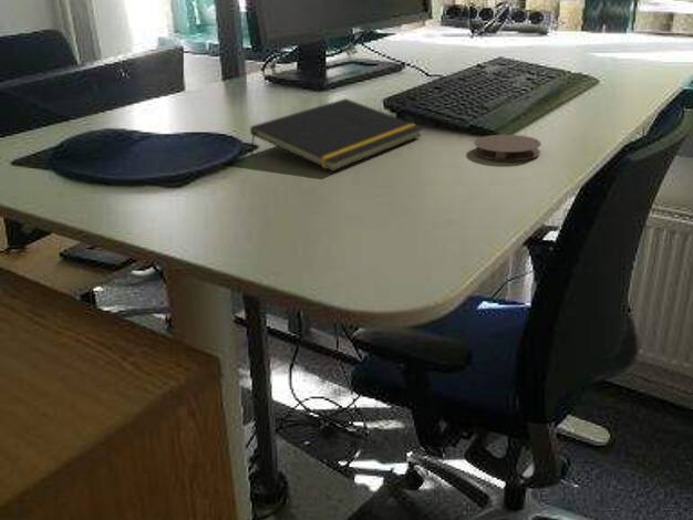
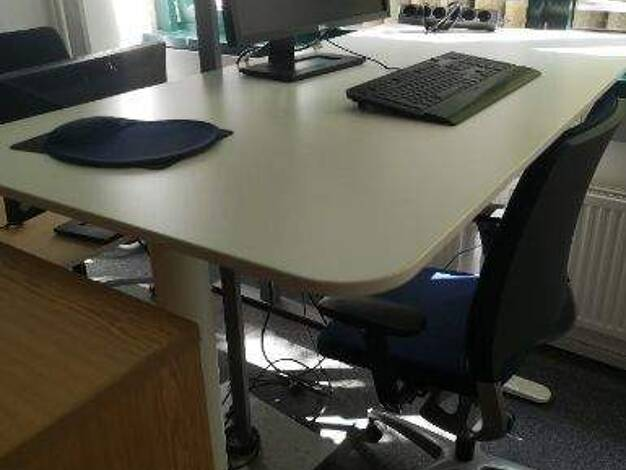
- coaster [473,134,542,162]
- notepad [249,97,424,173]
